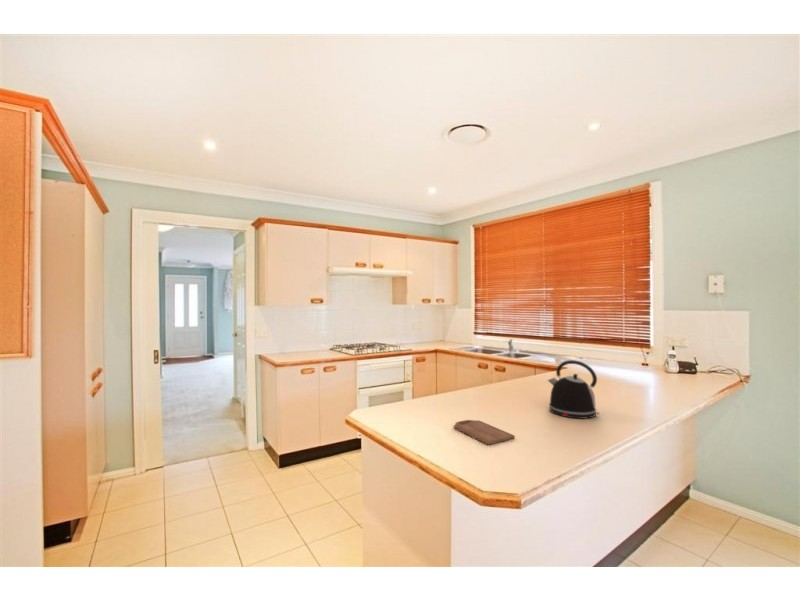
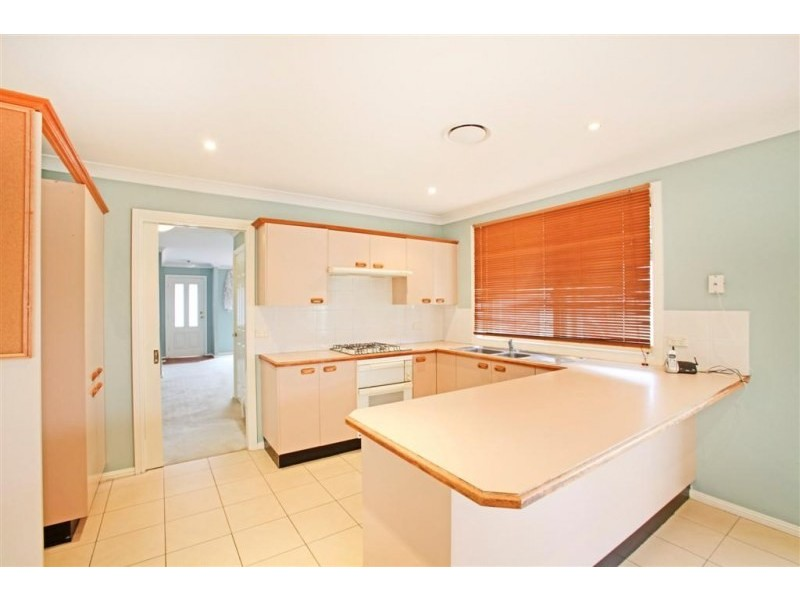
- kettle [547,359,601,420]
- cutting board [453,419,516,446]
